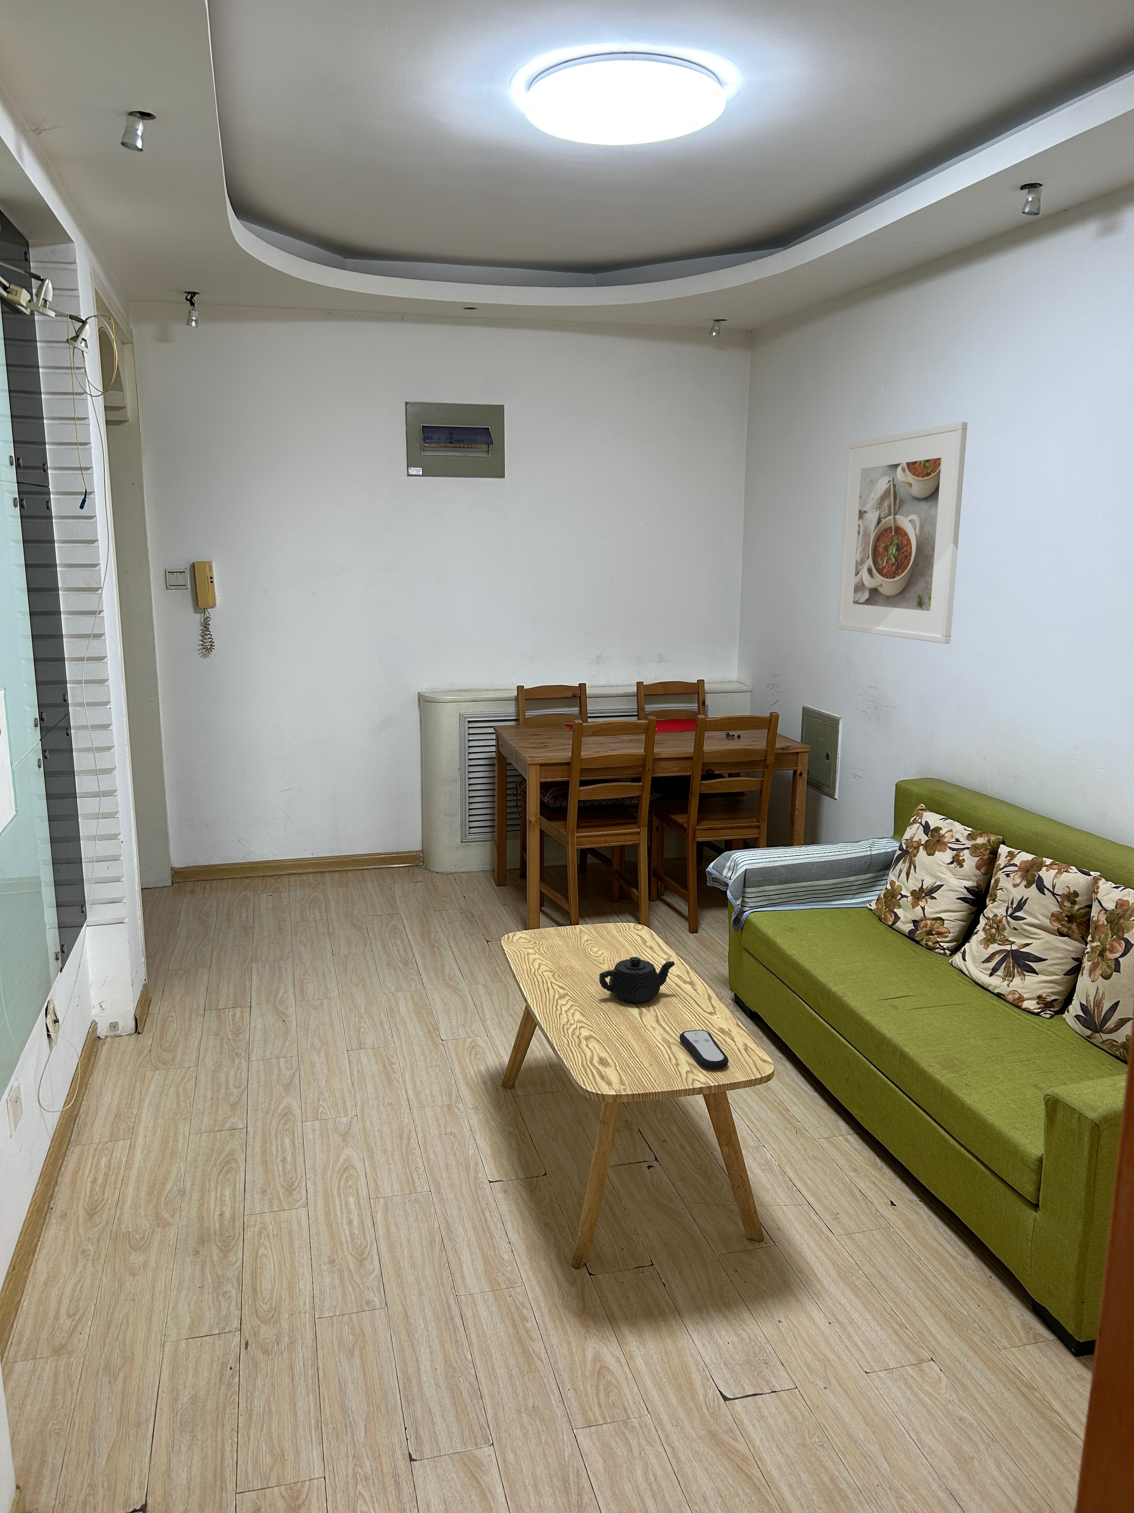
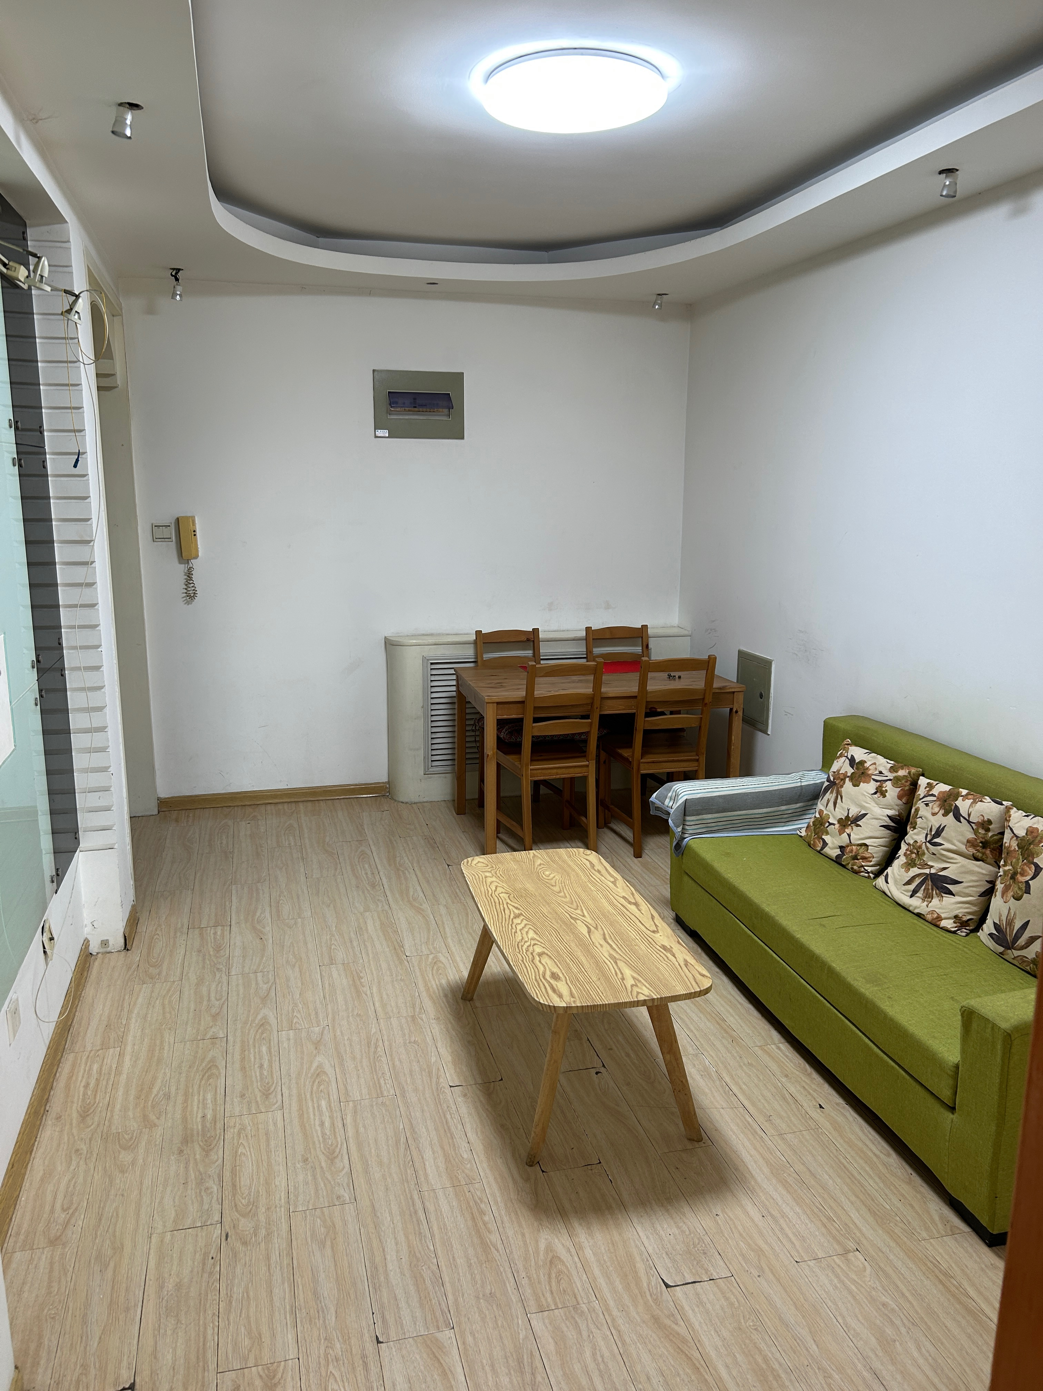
- remote control [679,1029,729,1070]
- teapot [599,957,675,1004]
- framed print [836,422,968,645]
